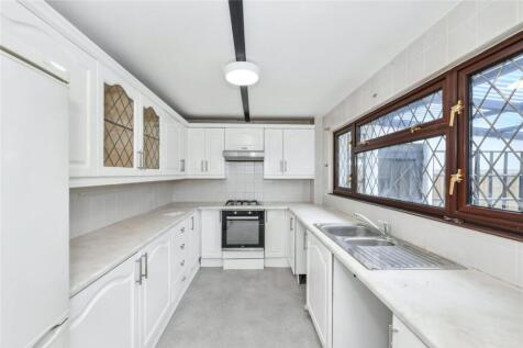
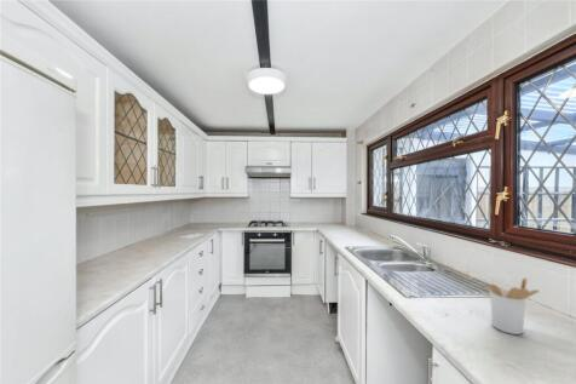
+ utensil holder [485,277,541,336]
